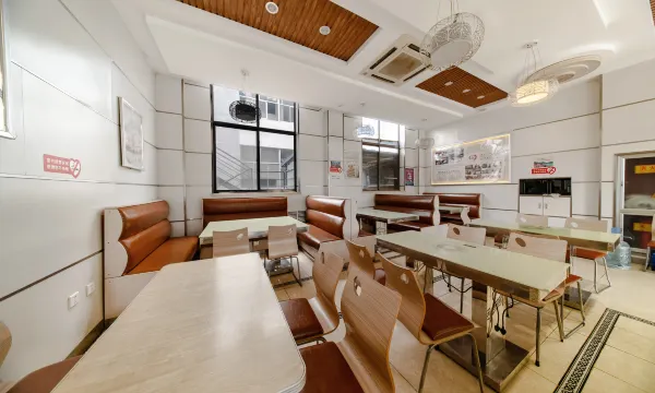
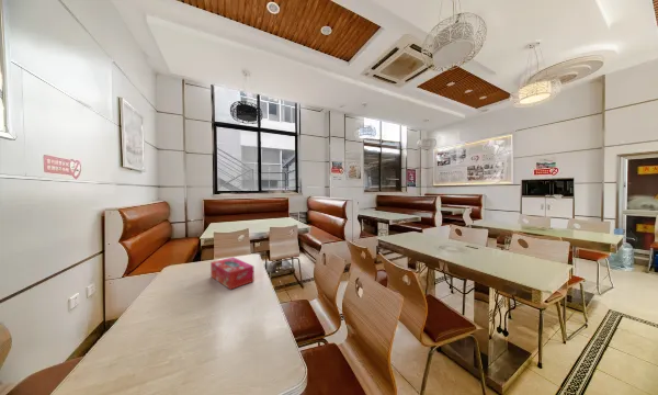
+ tissue box [209,256,256,291]
